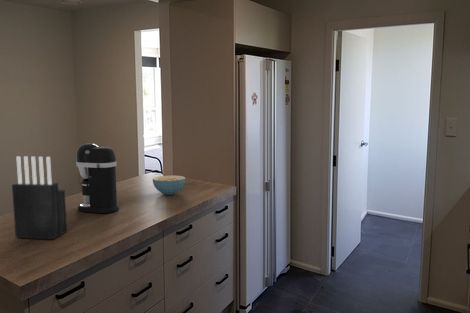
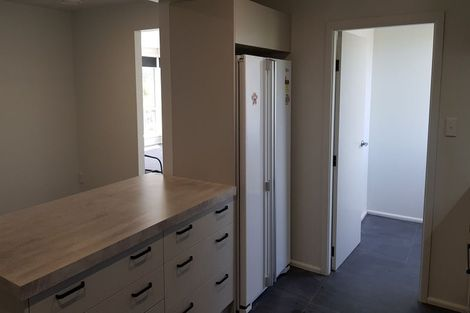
- coffee maker [75,142,120,214]
- knife block [11,155,68,240]
- cereal bowl [152,174,186,196]
